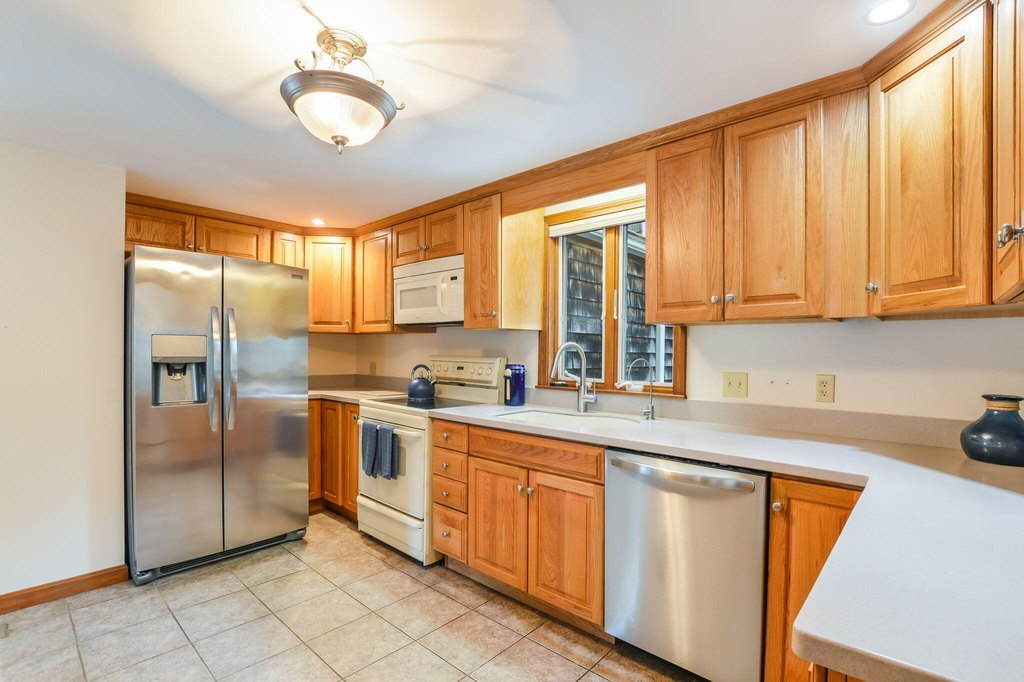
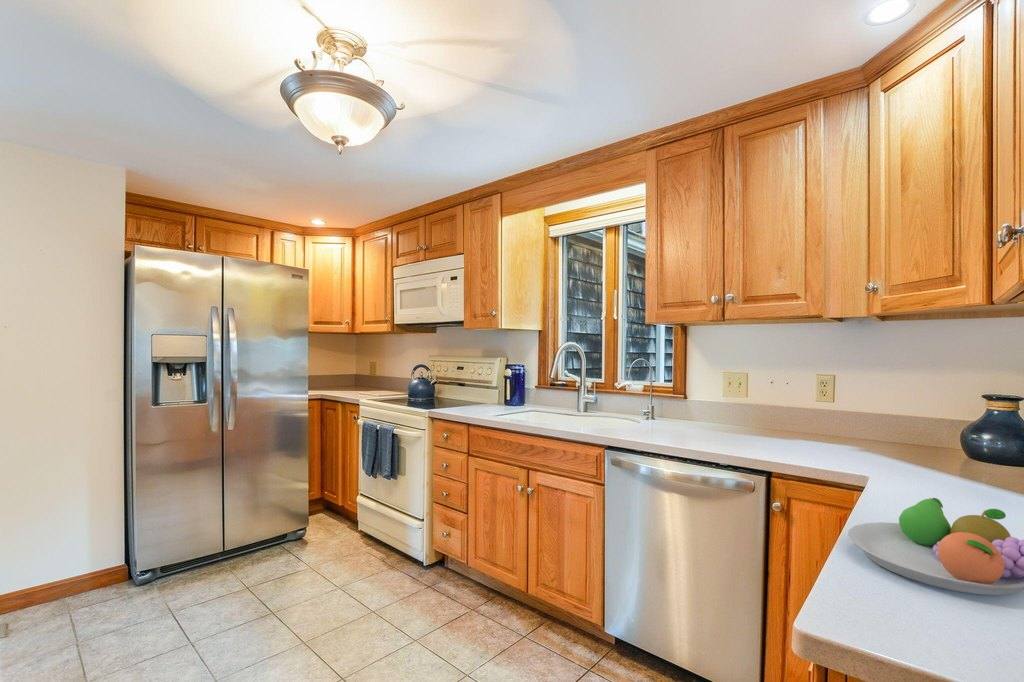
+ fruit bowl [847,497,1024,596]
